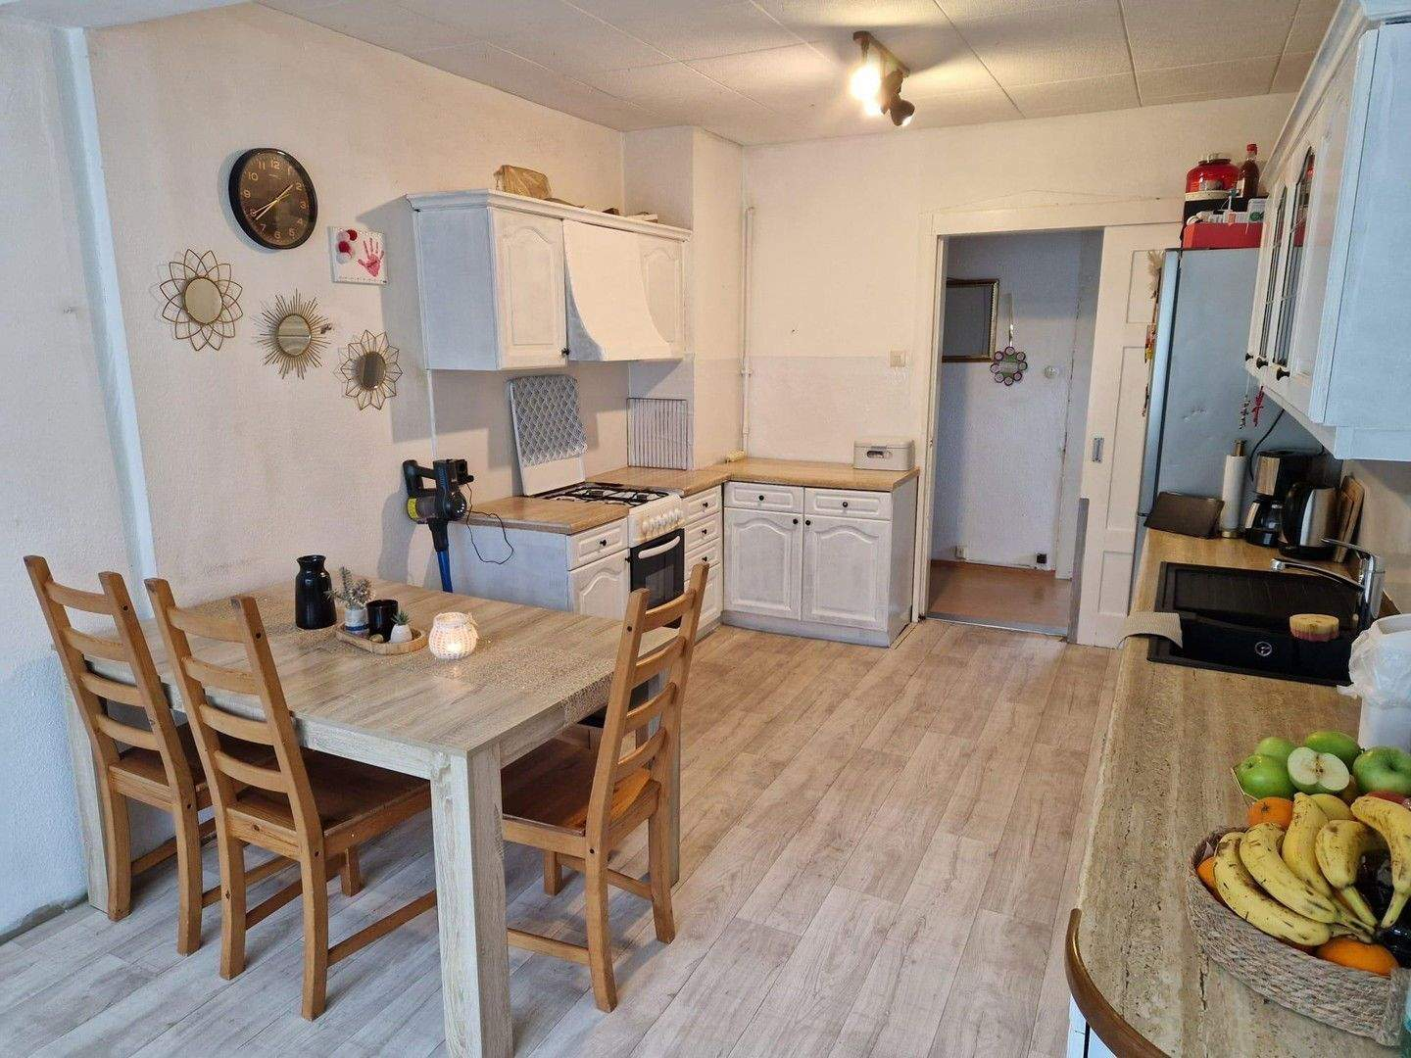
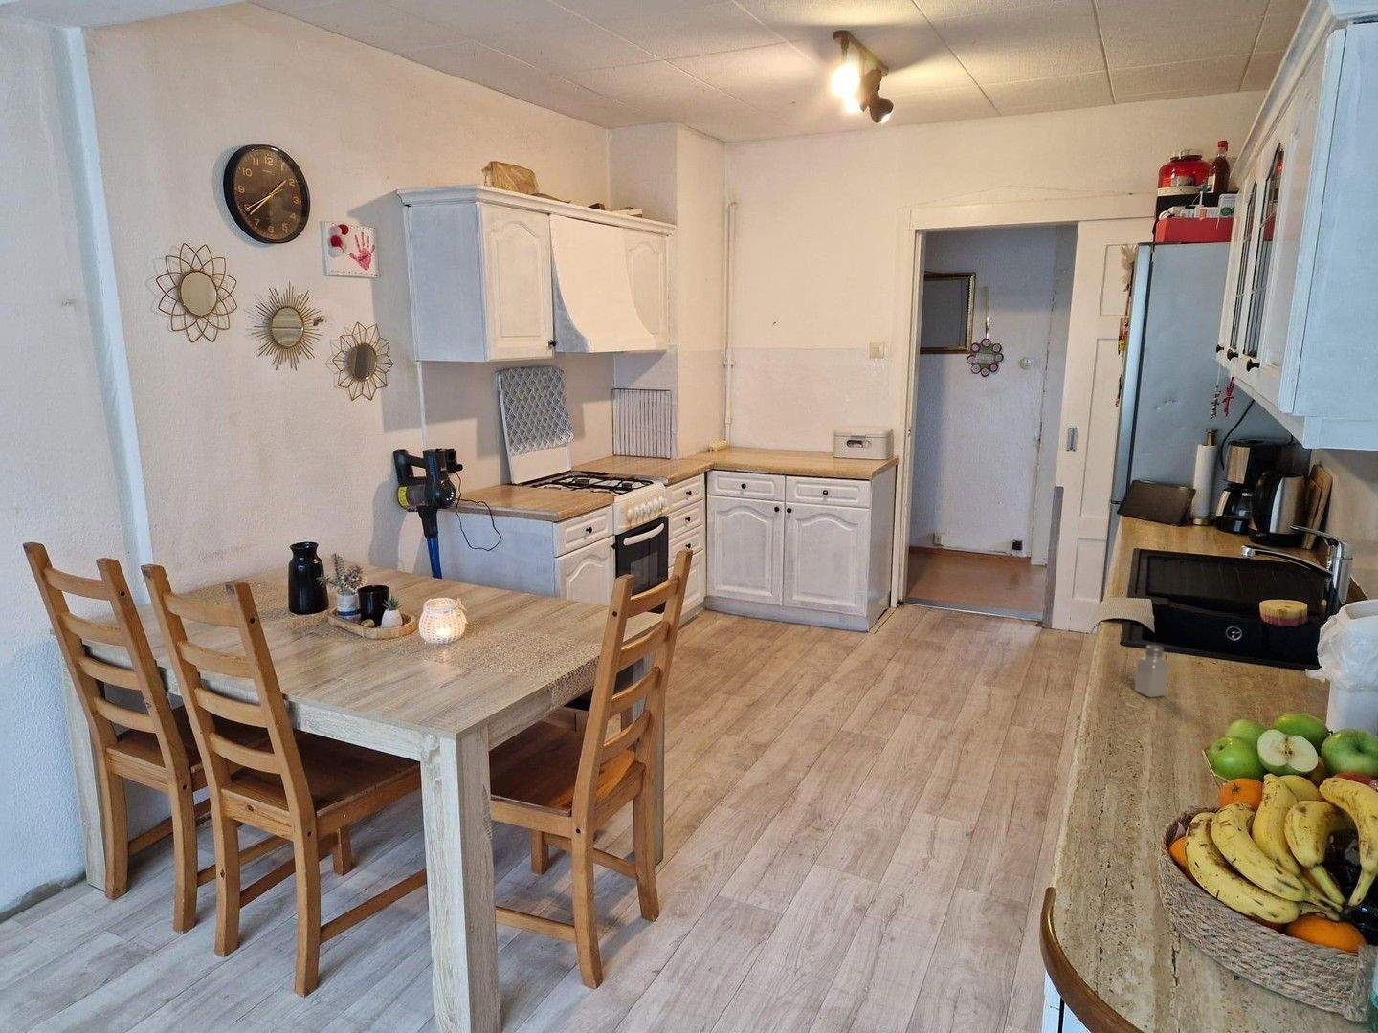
+ saltshaker [1134,643,1170,698]
